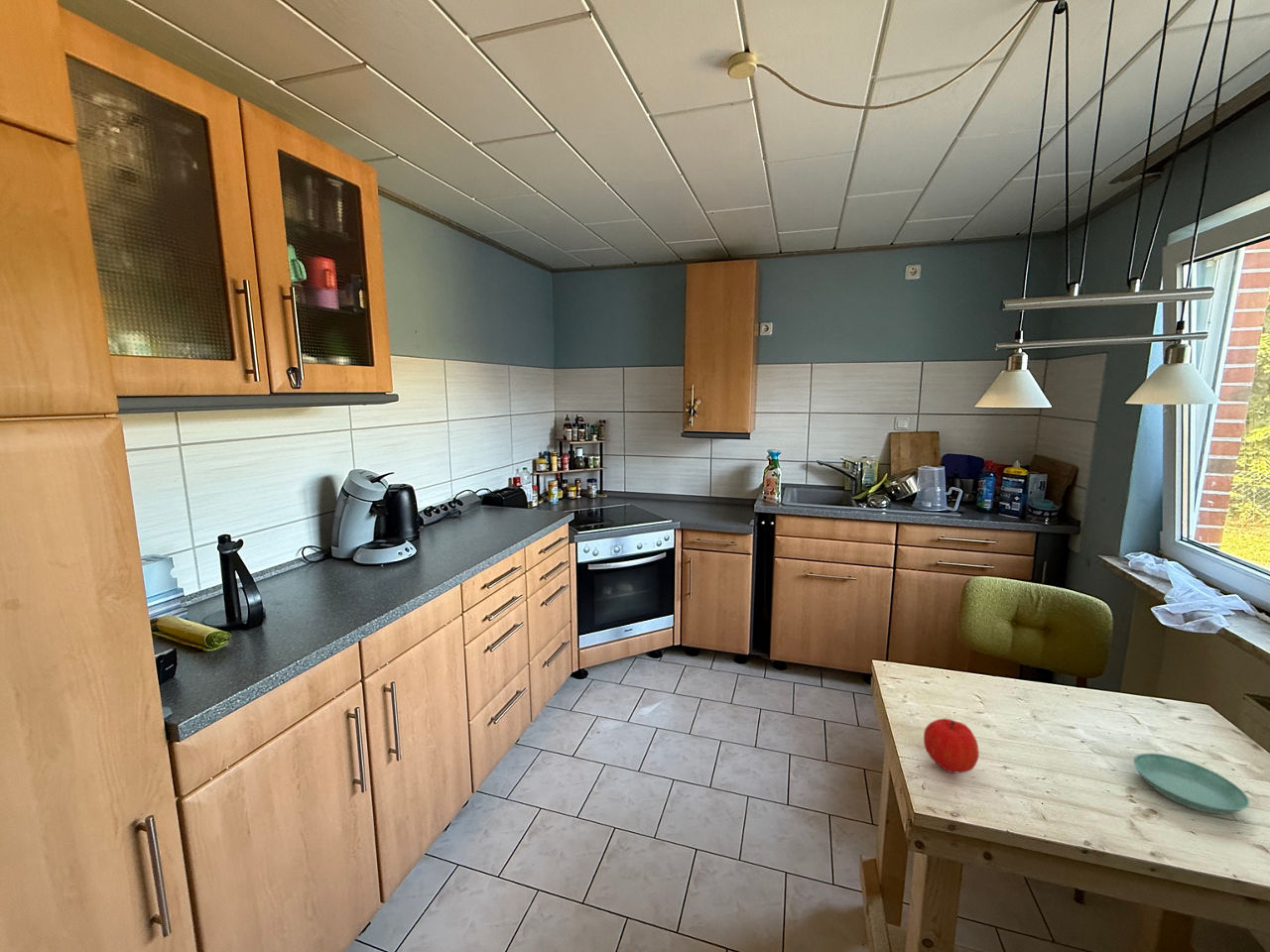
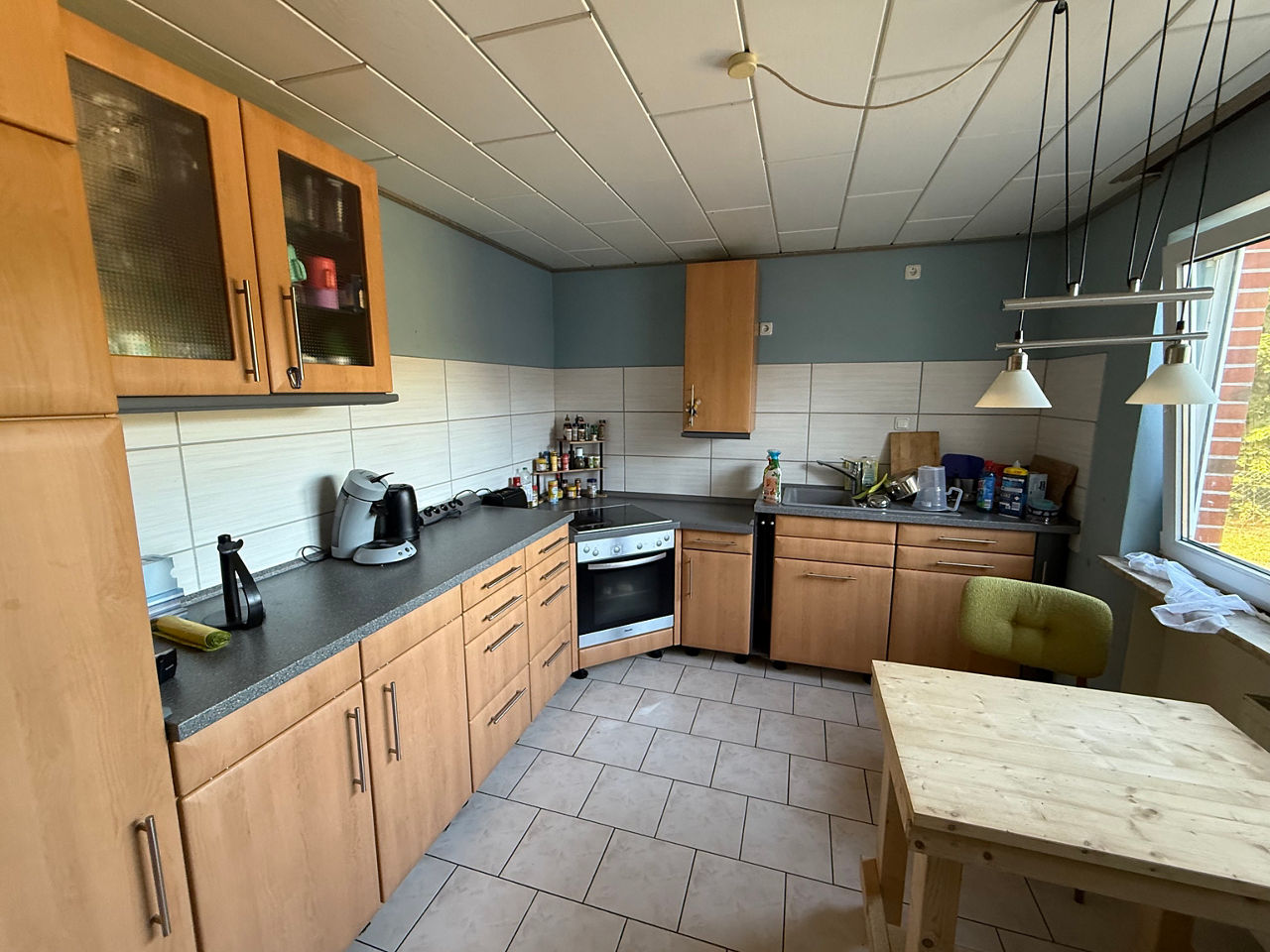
- fruit [923,718,980,774]
- saucer [1132,753,1250,814]
